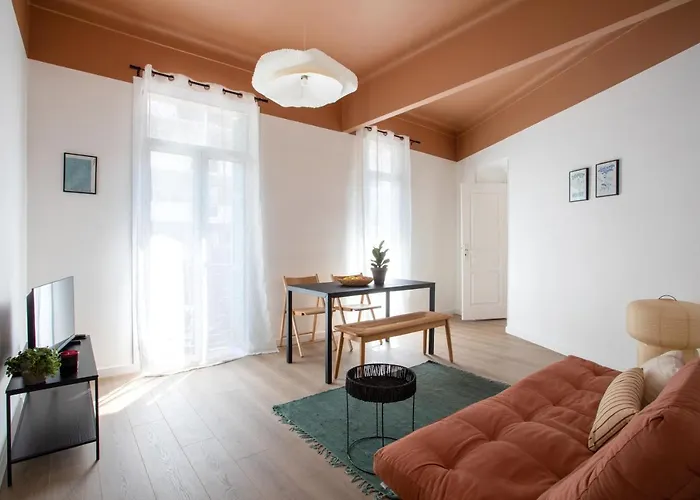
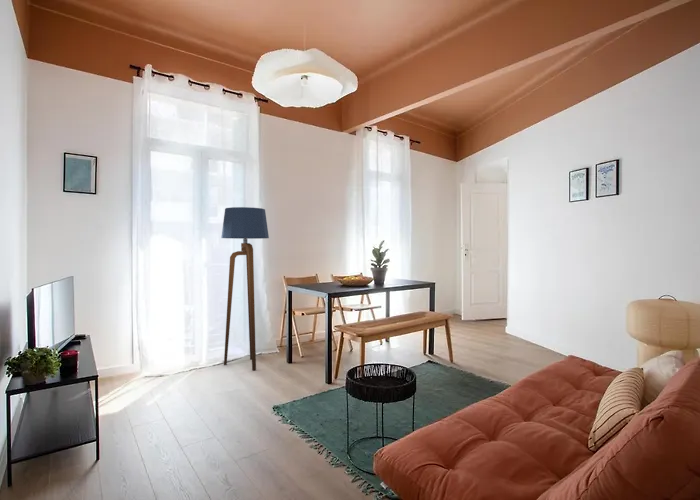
+ floor lamp [220,206,270,371]
